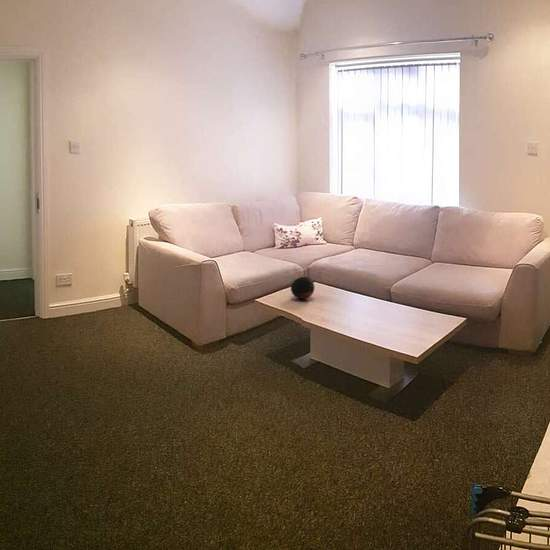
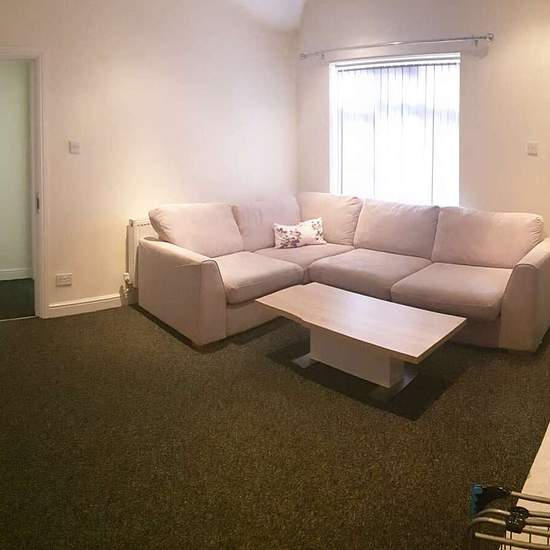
- decorative orb [290,275,315,300]
